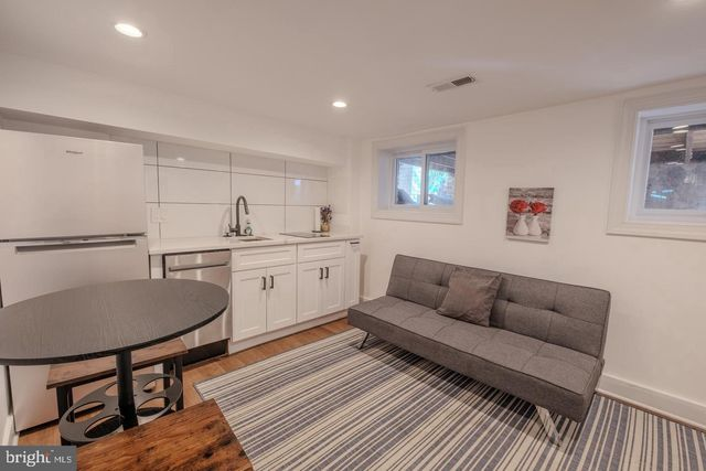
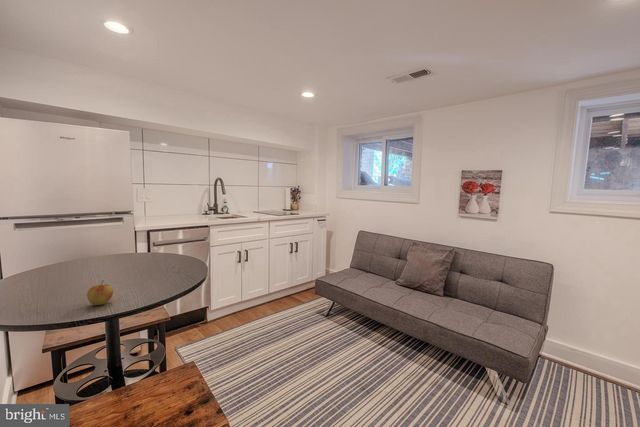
+ apple [86,279,114,306]
